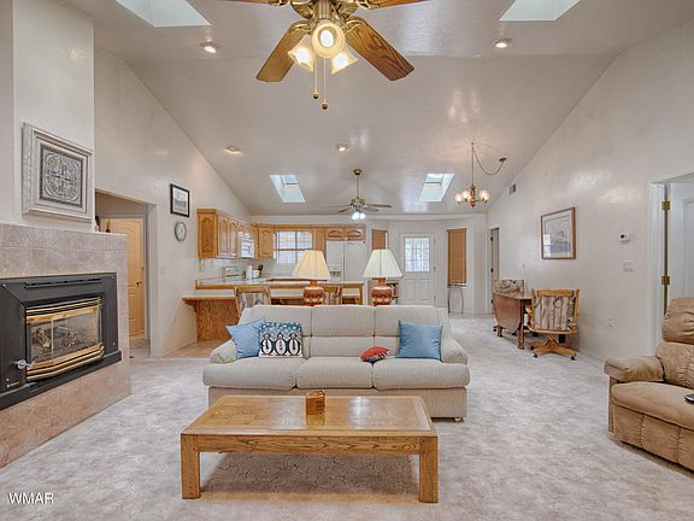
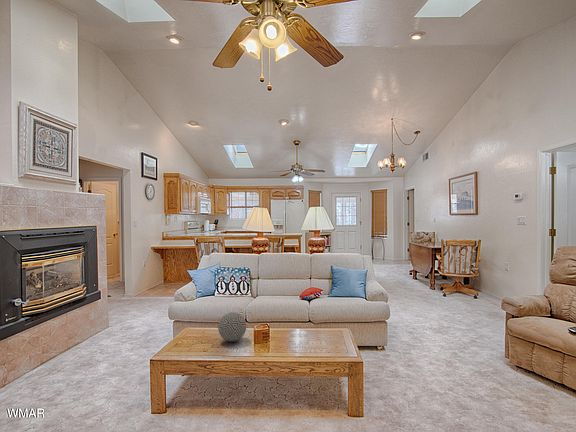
+ decorative ball [217,311,247,342]
